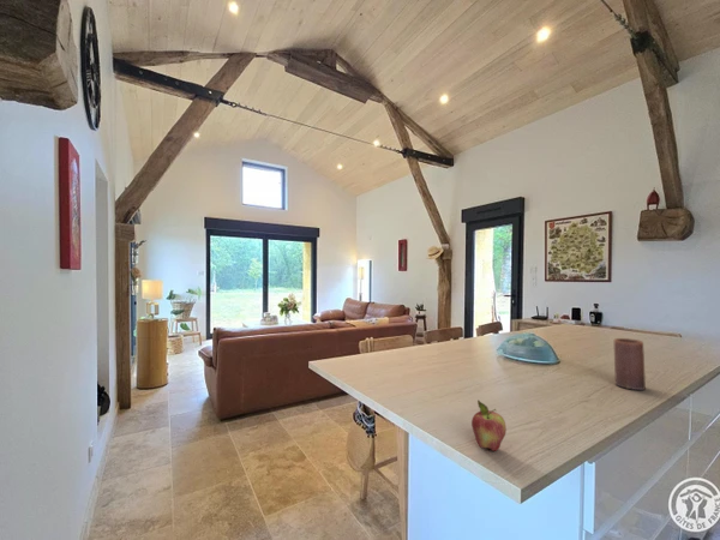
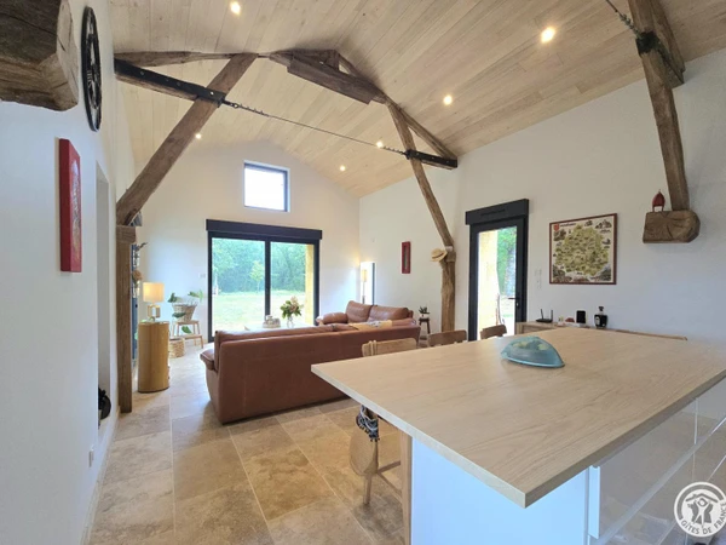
- fruit [470,398,508,452]
- candle [613,337,647,391]
